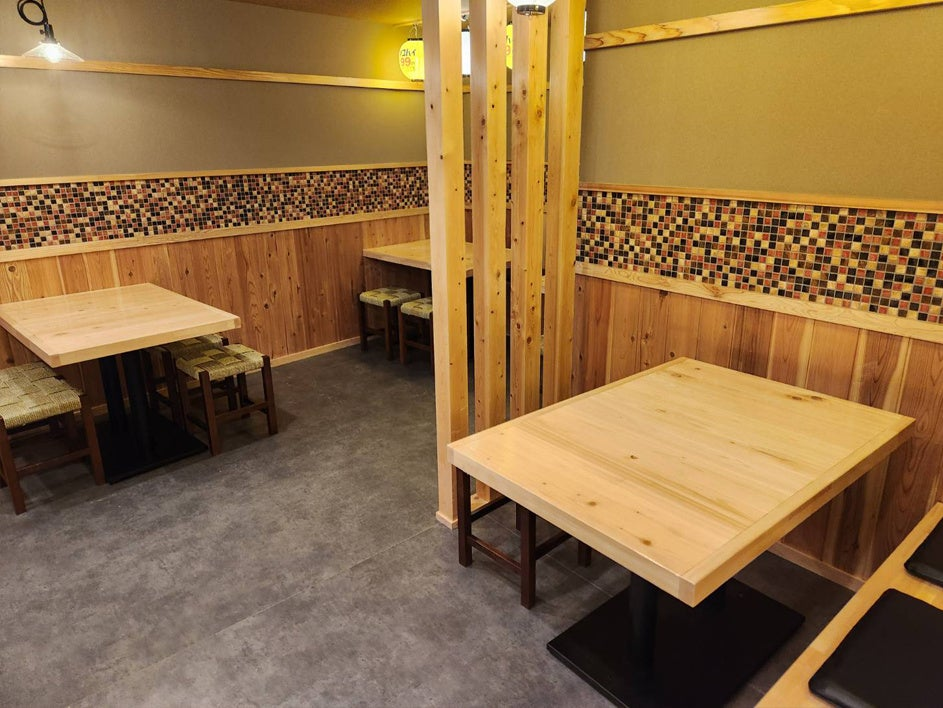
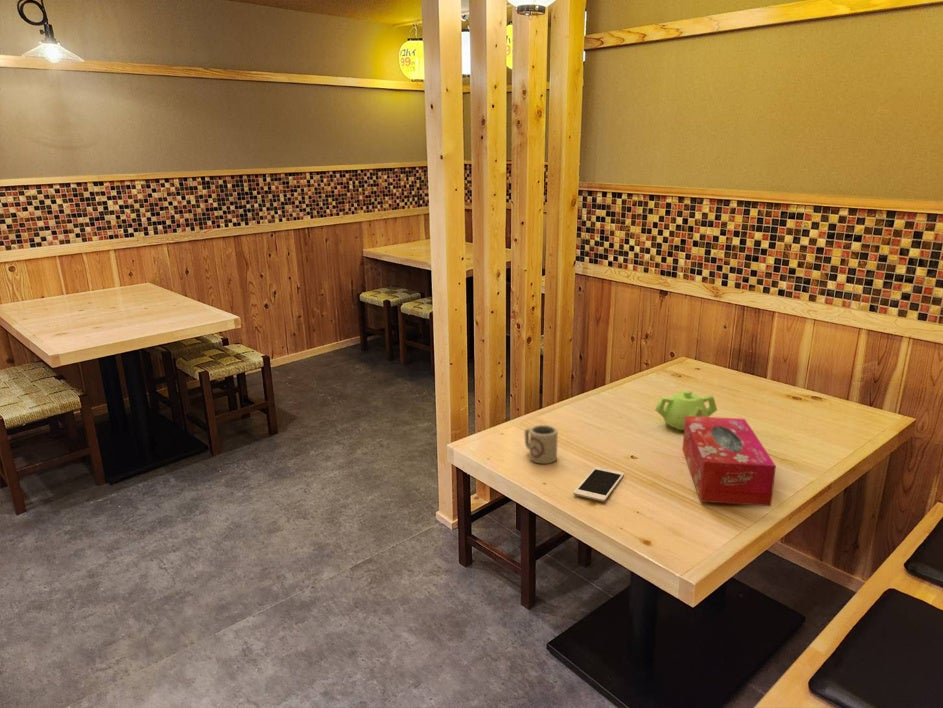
+ cup [523,424,559,465]
+ cell phone [573,466,625,503]
+ teapot [654,390,718,431]
+ tissue box [682,416,777,507]
